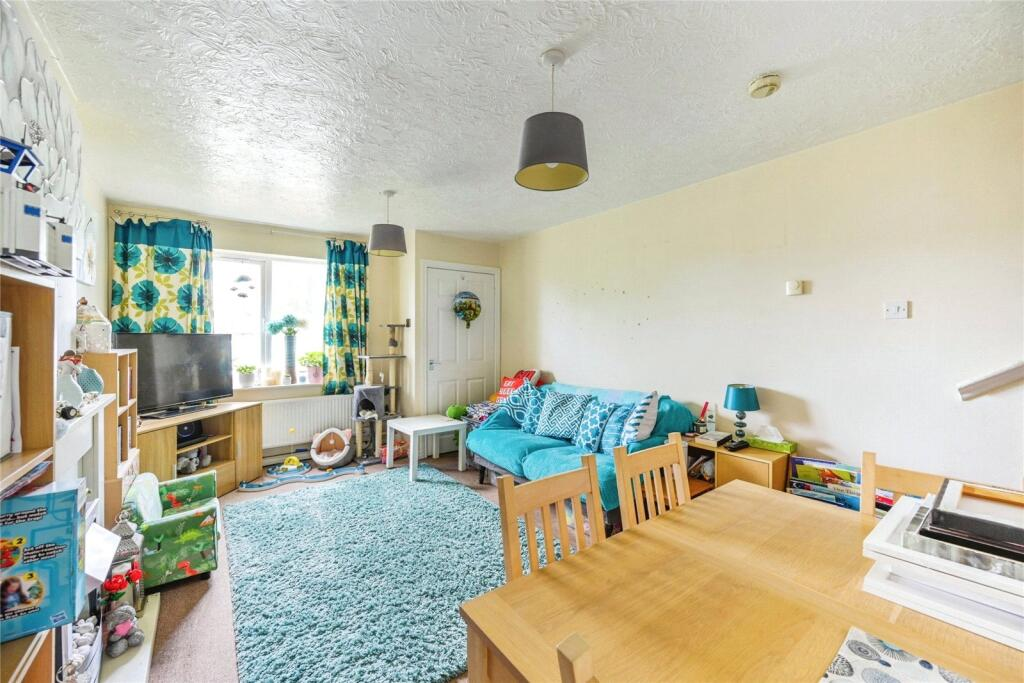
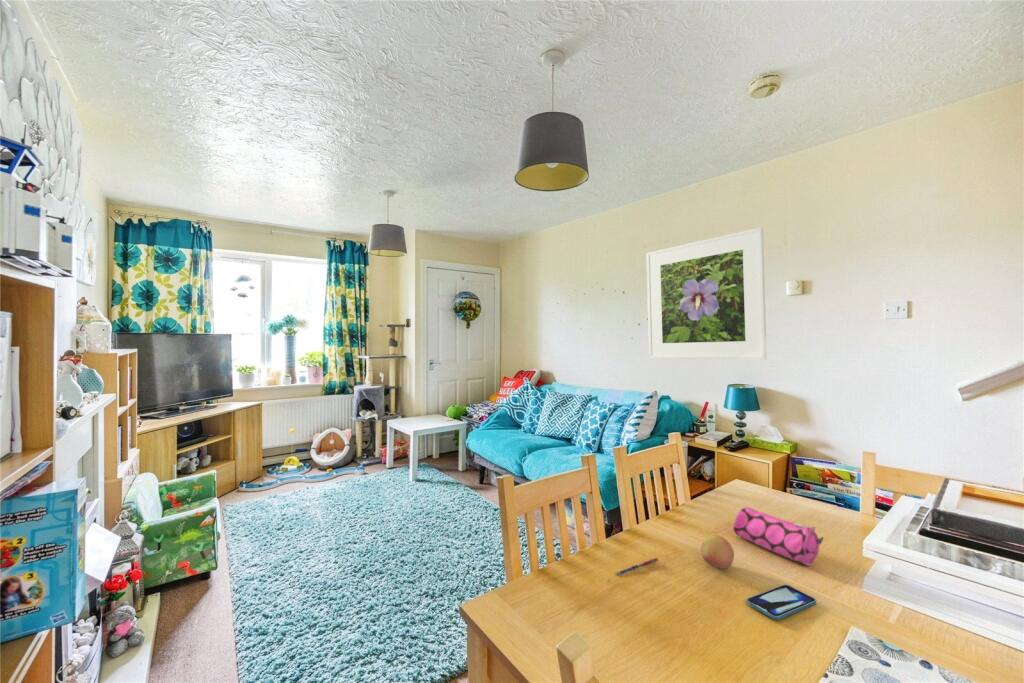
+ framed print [645,226,768,361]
+ pencil case [732,505,825,567]
+ pen [615,557,660,576]
+ fruit [700,534,735,570]
+ smartphone [746,584,817,621]
